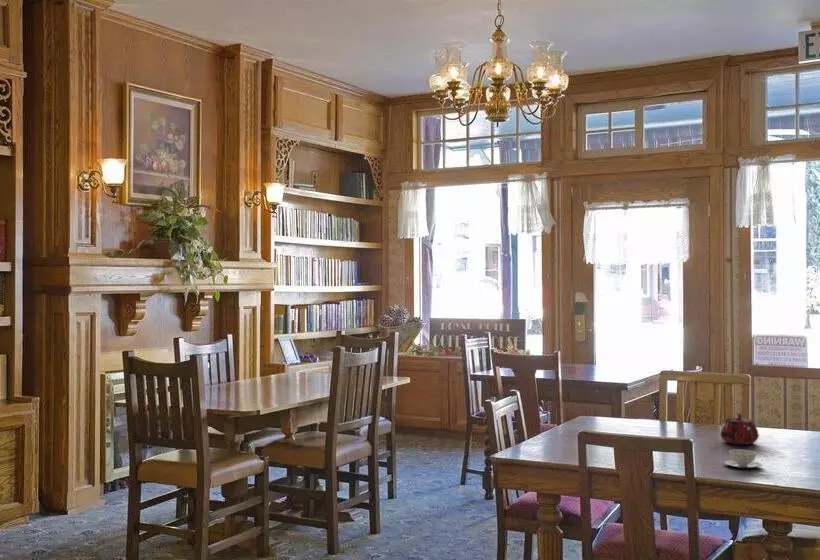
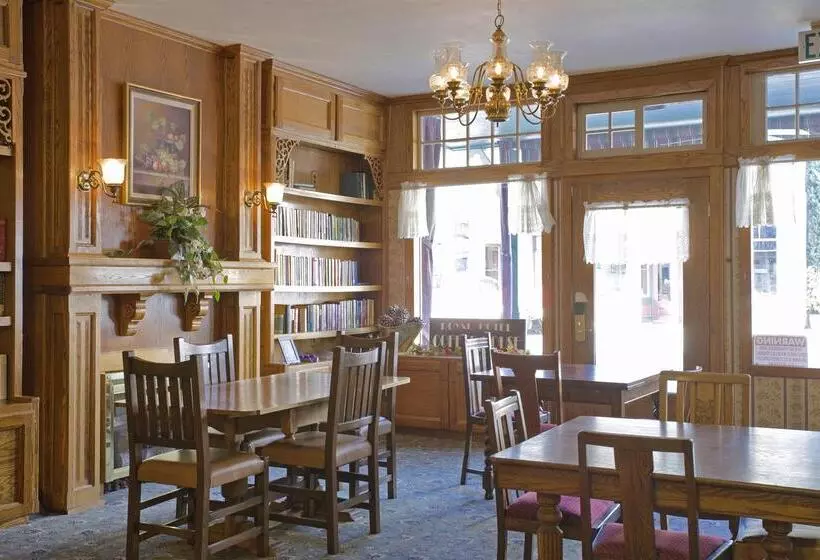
- teapot [719,412,760,446]
- chinaware [722,448,763,469]
